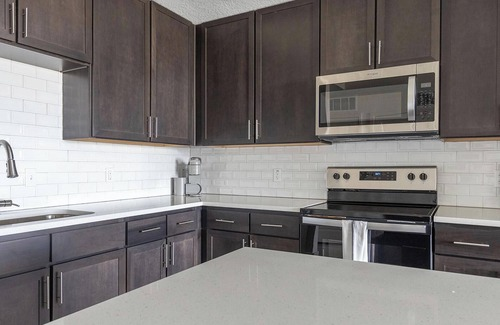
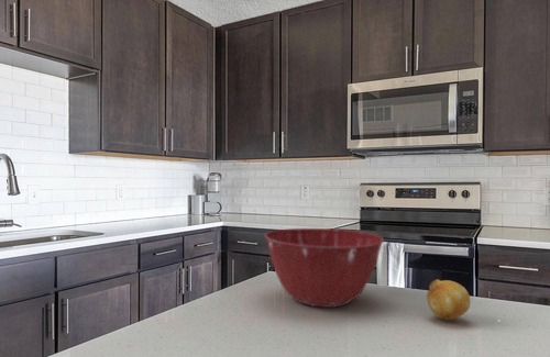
+ mixing bowl [264,227,385,309]
+ fruit [426,279,471,321]
